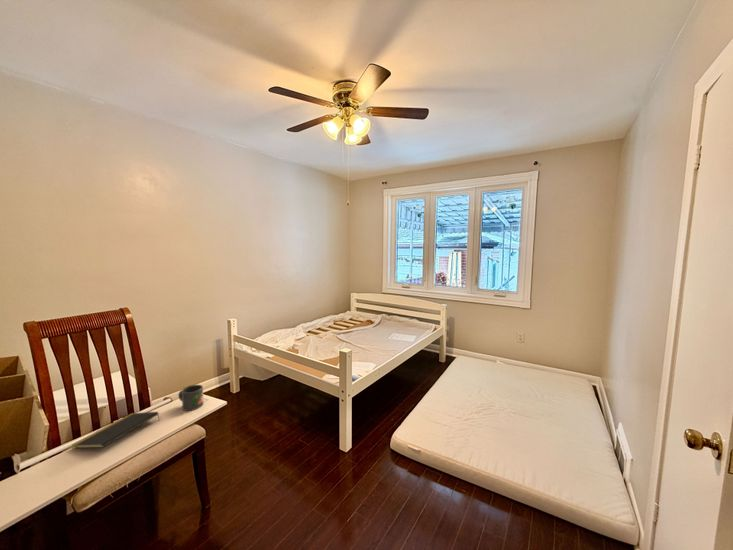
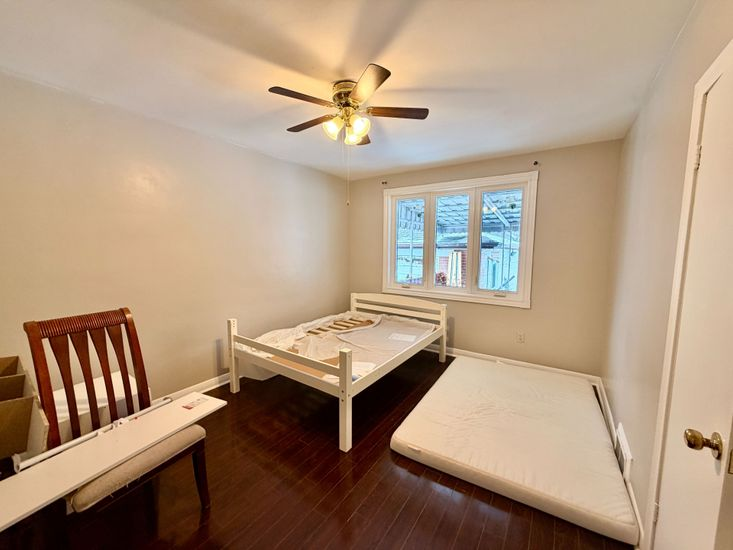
- mug [177,384,204,412]
- notepad [70,411,160,450]
